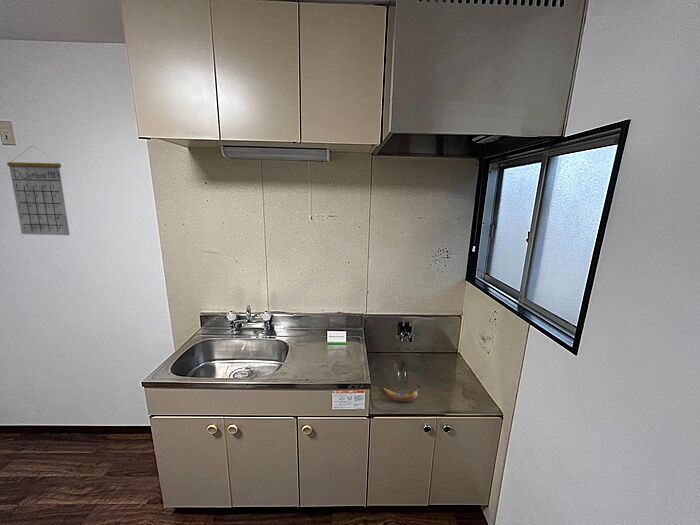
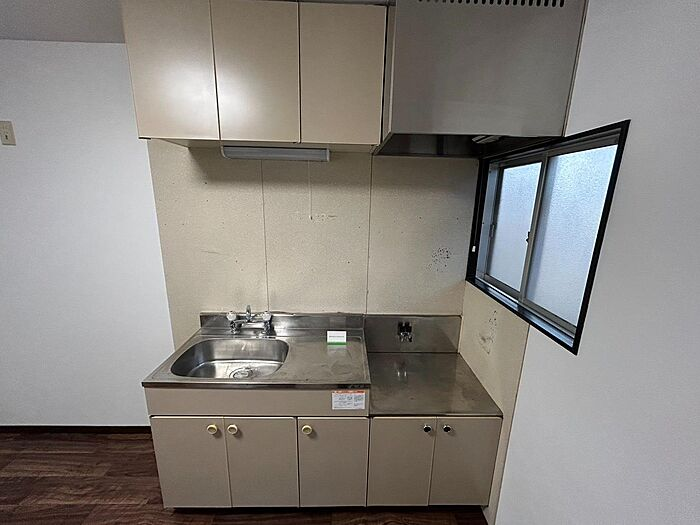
- banana [381,384,422,403]
- calendar [6,144,71,236]
